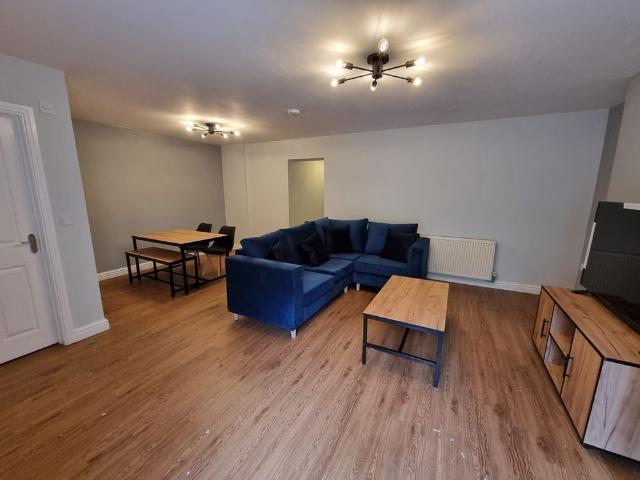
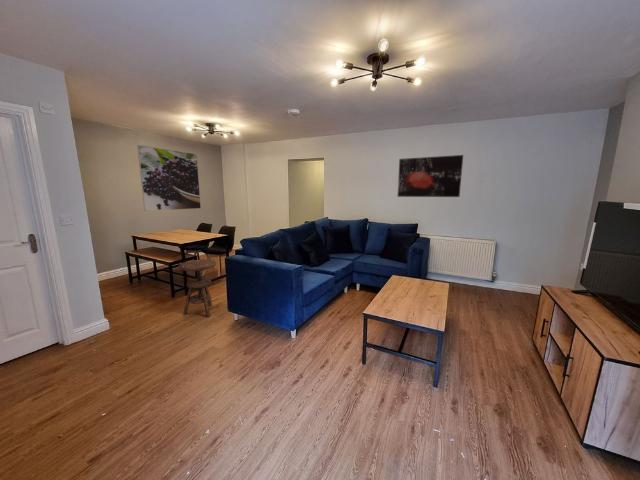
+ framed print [136,144,202,212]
+ side table [177,259,217,318]
+ wall art [396,154,464,198]
